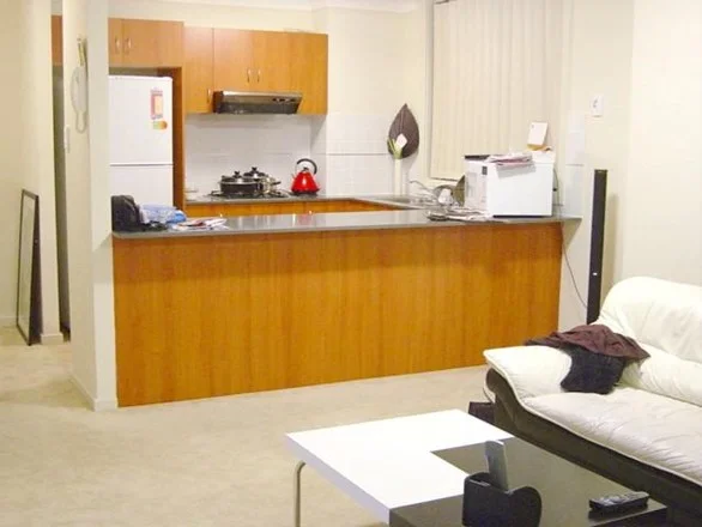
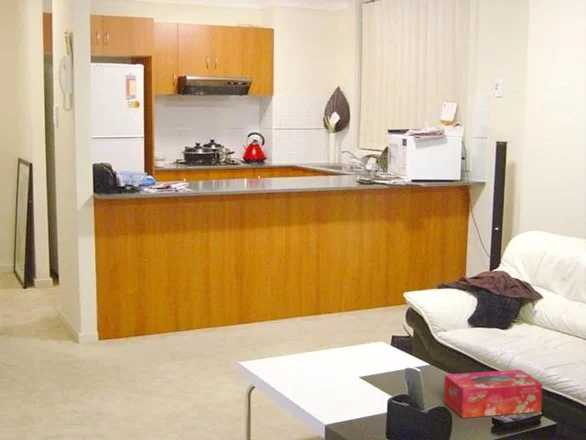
+ tissue box [443,369,543,419]
